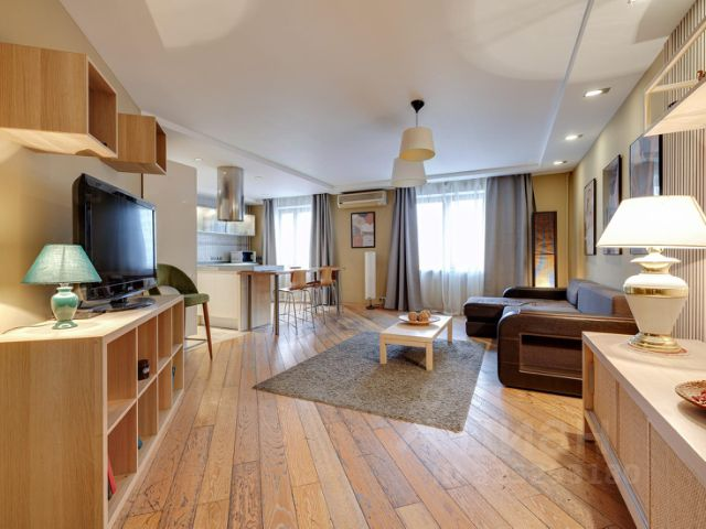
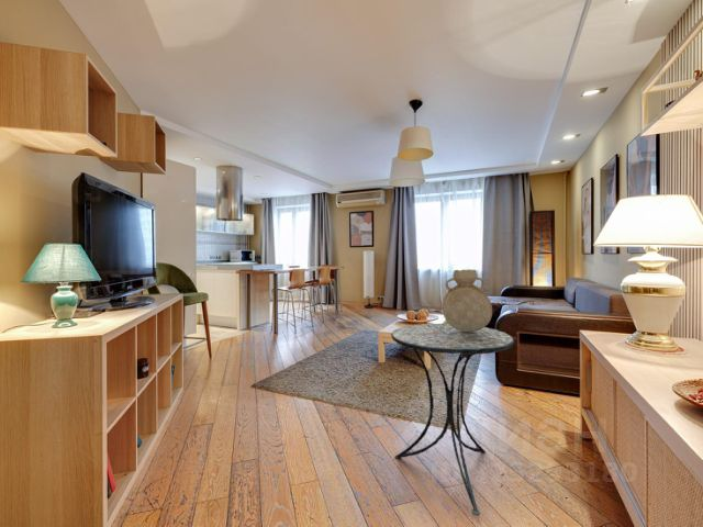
+ vase [442,268,493,332]
+ side table [390,323,515,516]
